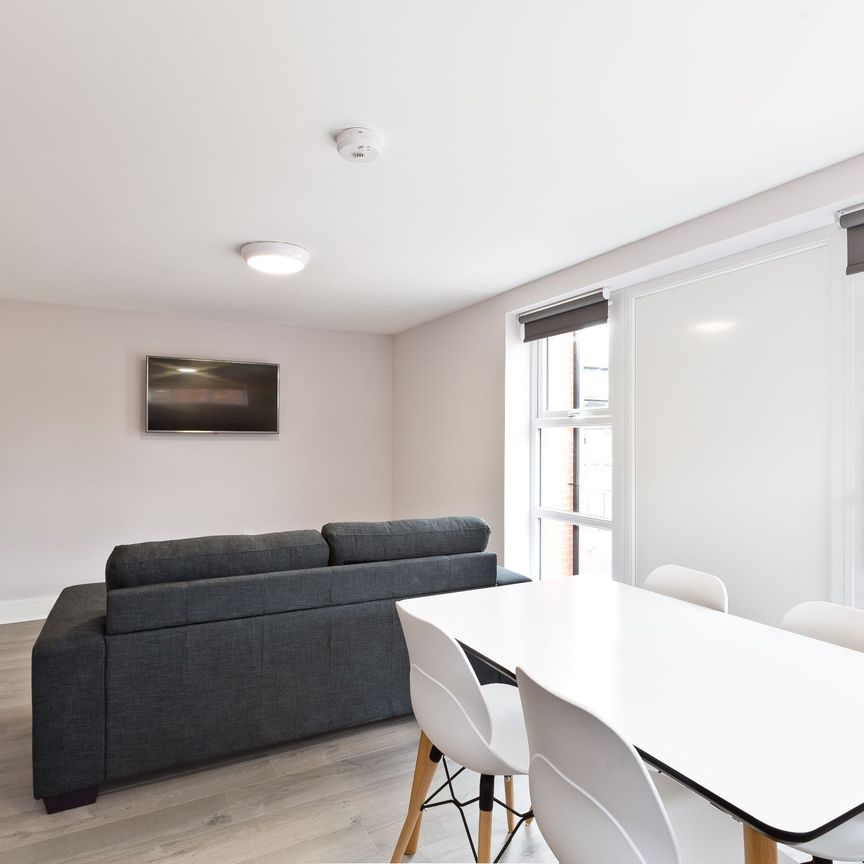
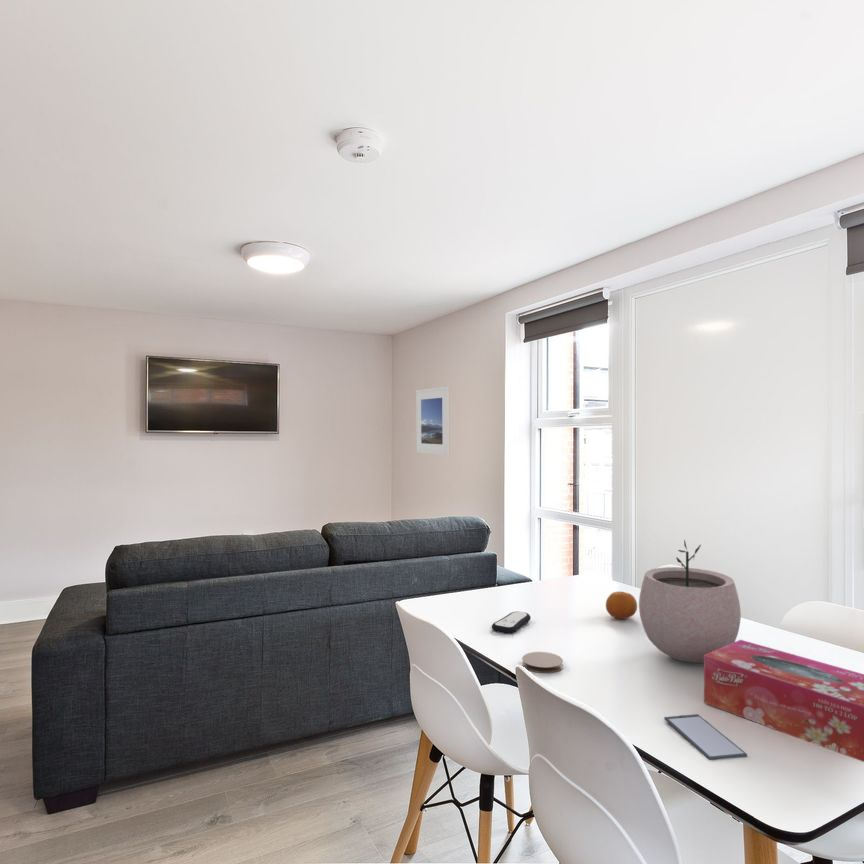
+ coaster [521,651,564,674]
+ plant pot [638,539,742,664]
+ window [663,713,748,761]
+ fruit [605,590,638,620]
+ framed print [415,386,451,456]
+ remote control [491,611,532,635]
+ tissue box [703,639,864,763]
